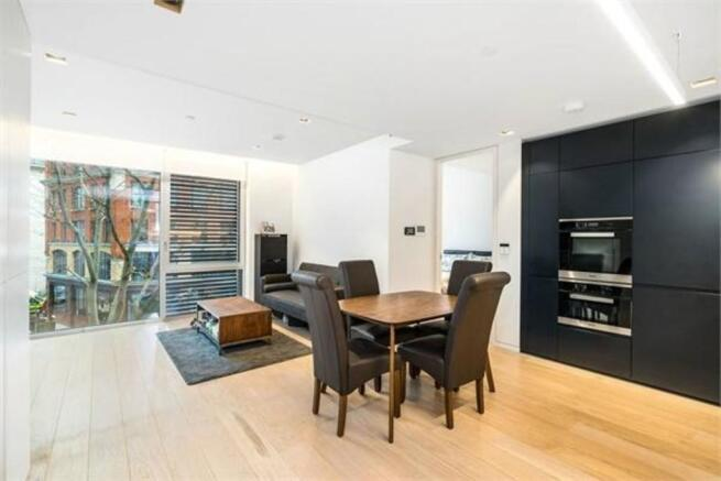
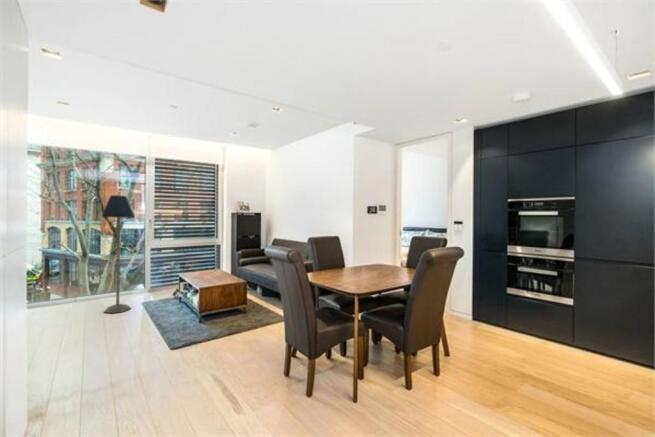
+ floor lamp [100,194,136,314]
